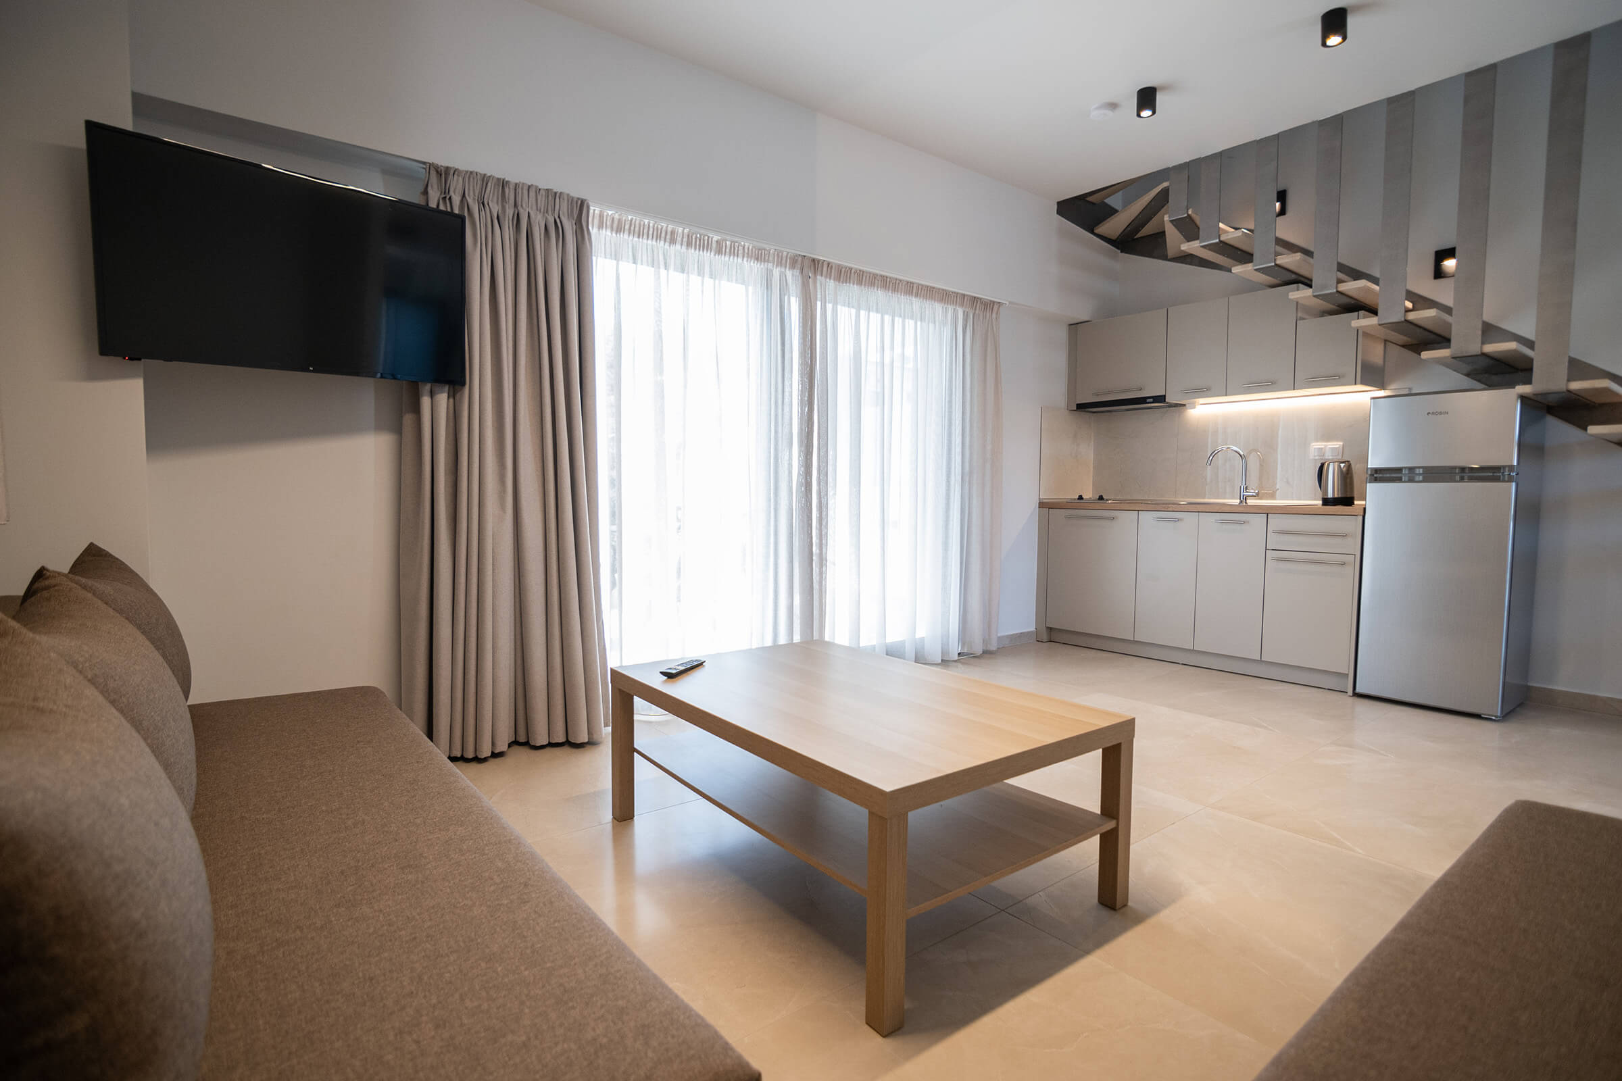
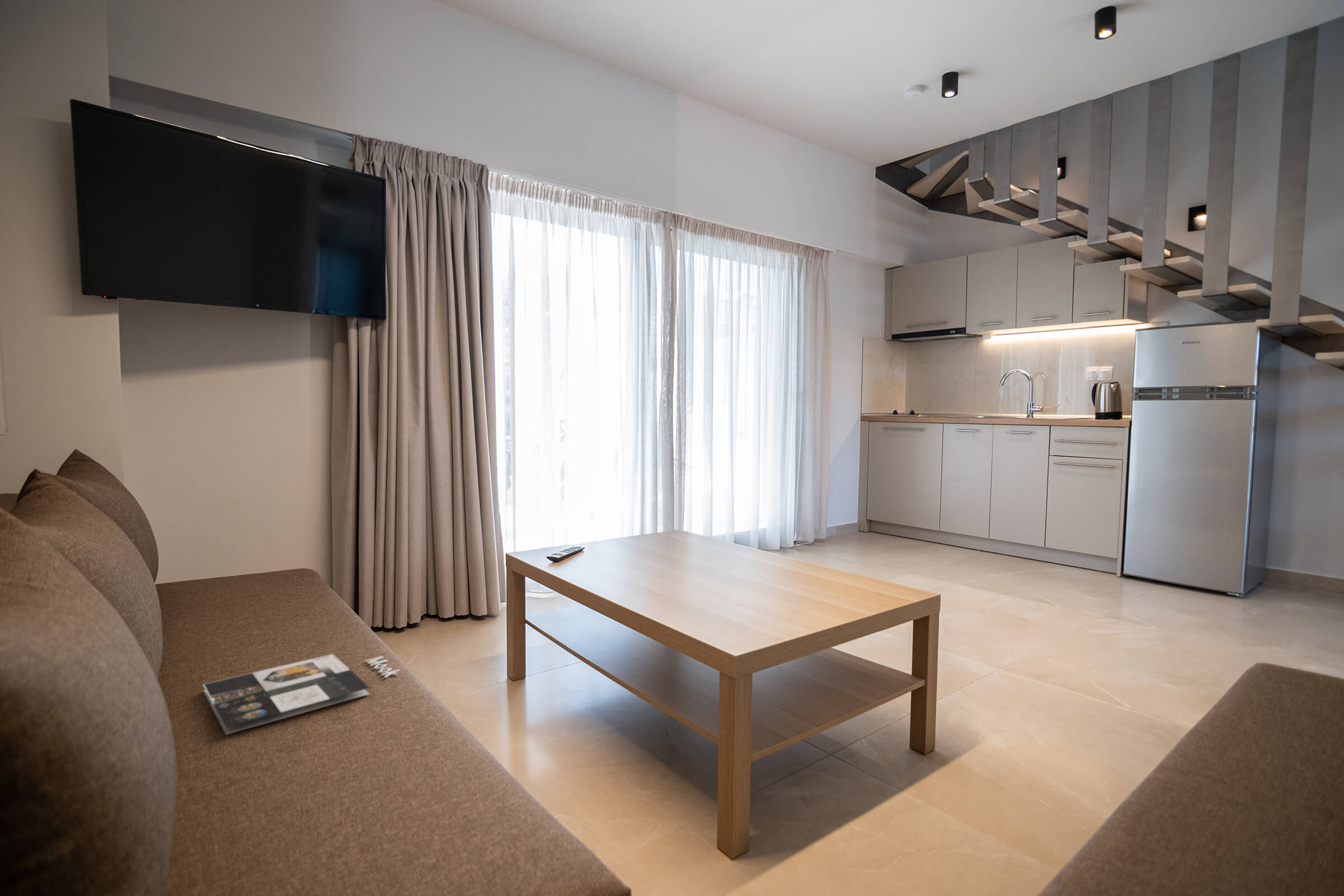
+ magazine [202,654,401,735]
